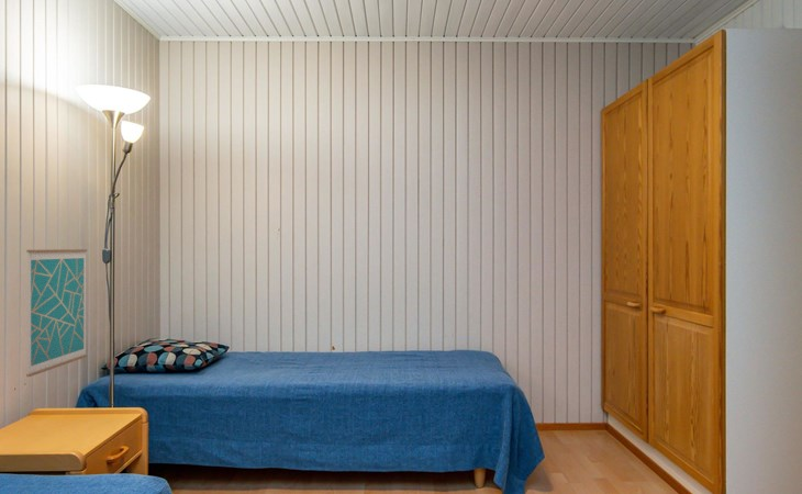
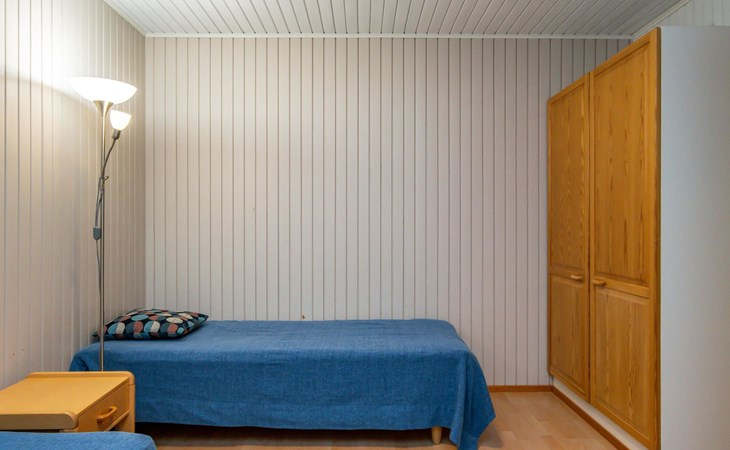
- wall art [25,248,88,378]
